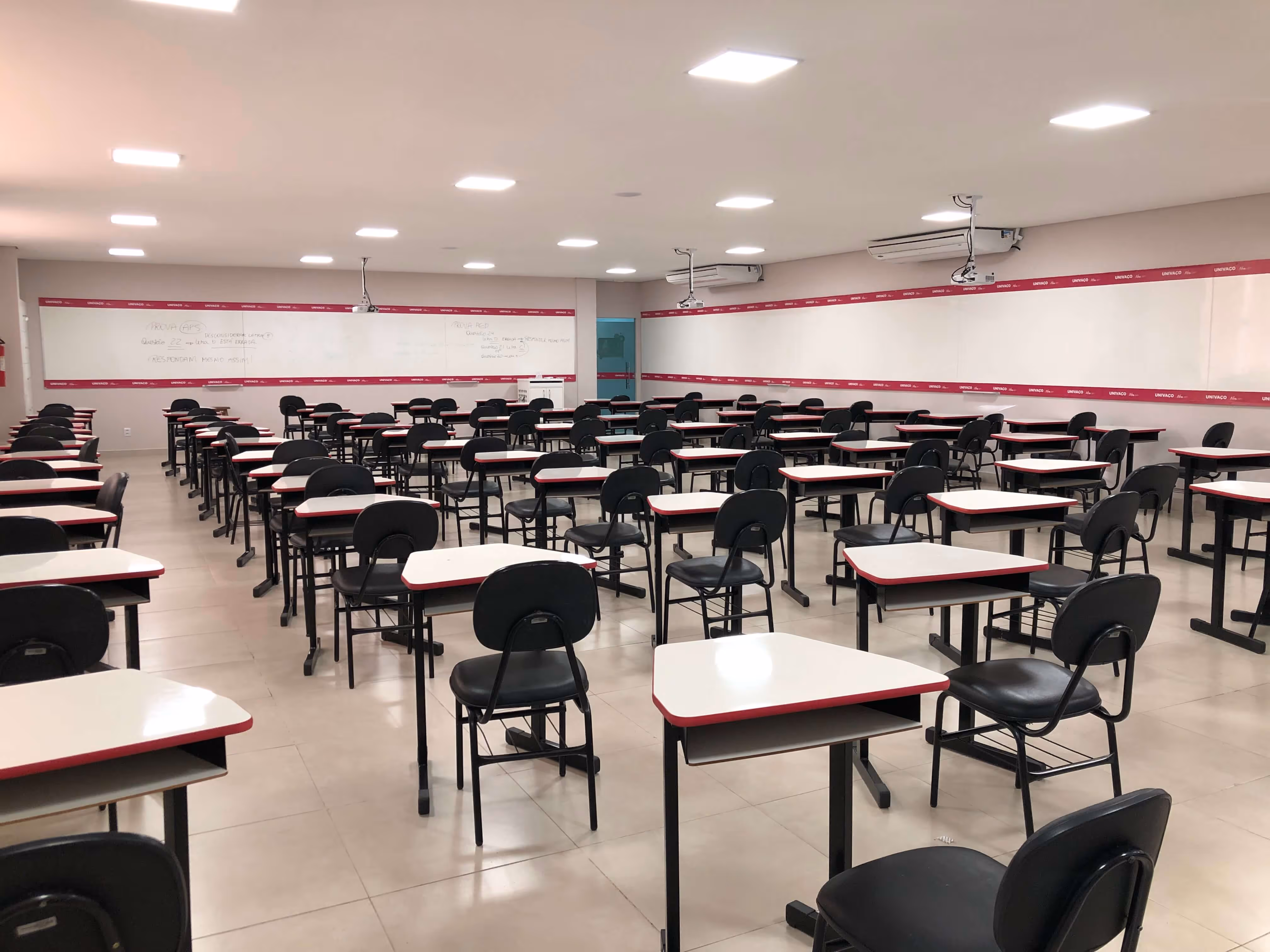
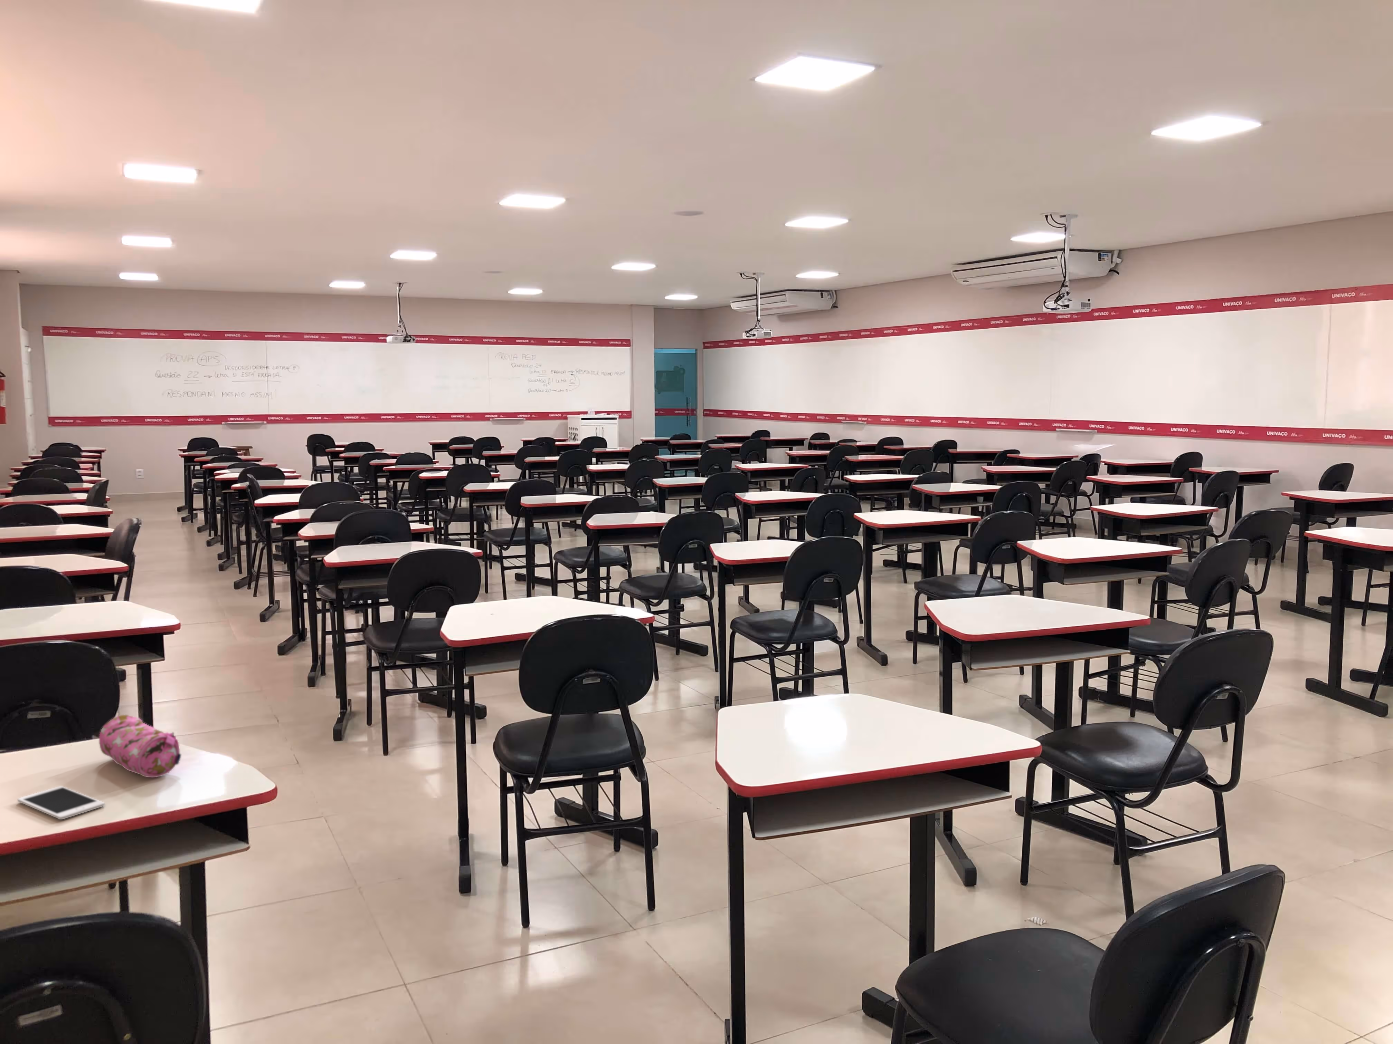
+ pencil case [99,714,181,778]
+ cell phone [18,786,105,820]
